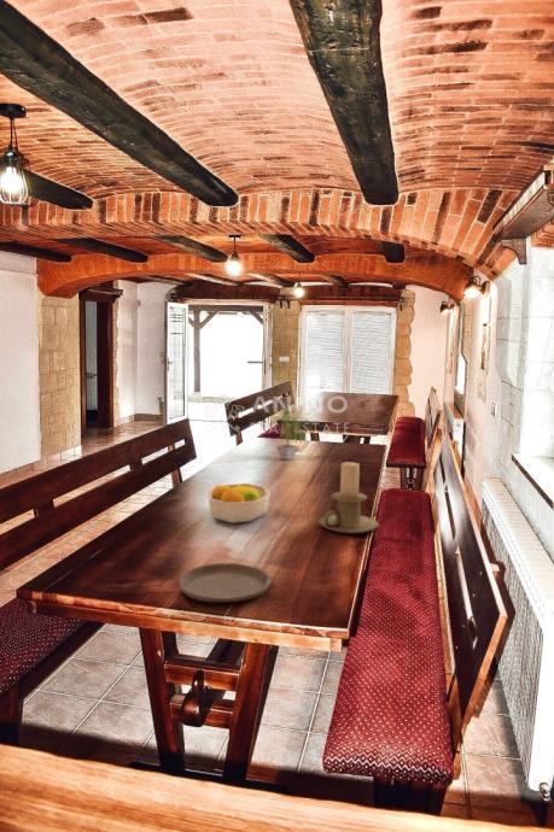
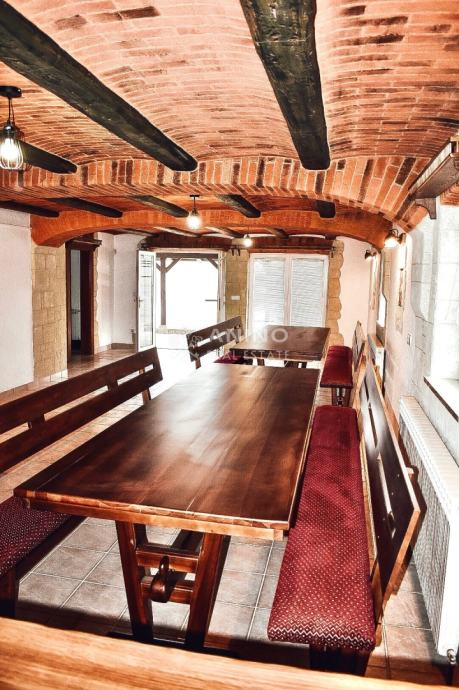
- candle holder [317,462,380,534]
- fruit bowl [206,482,272,525]
- potted plant [268,400,316,461]
- plate [177,562,273,603]
